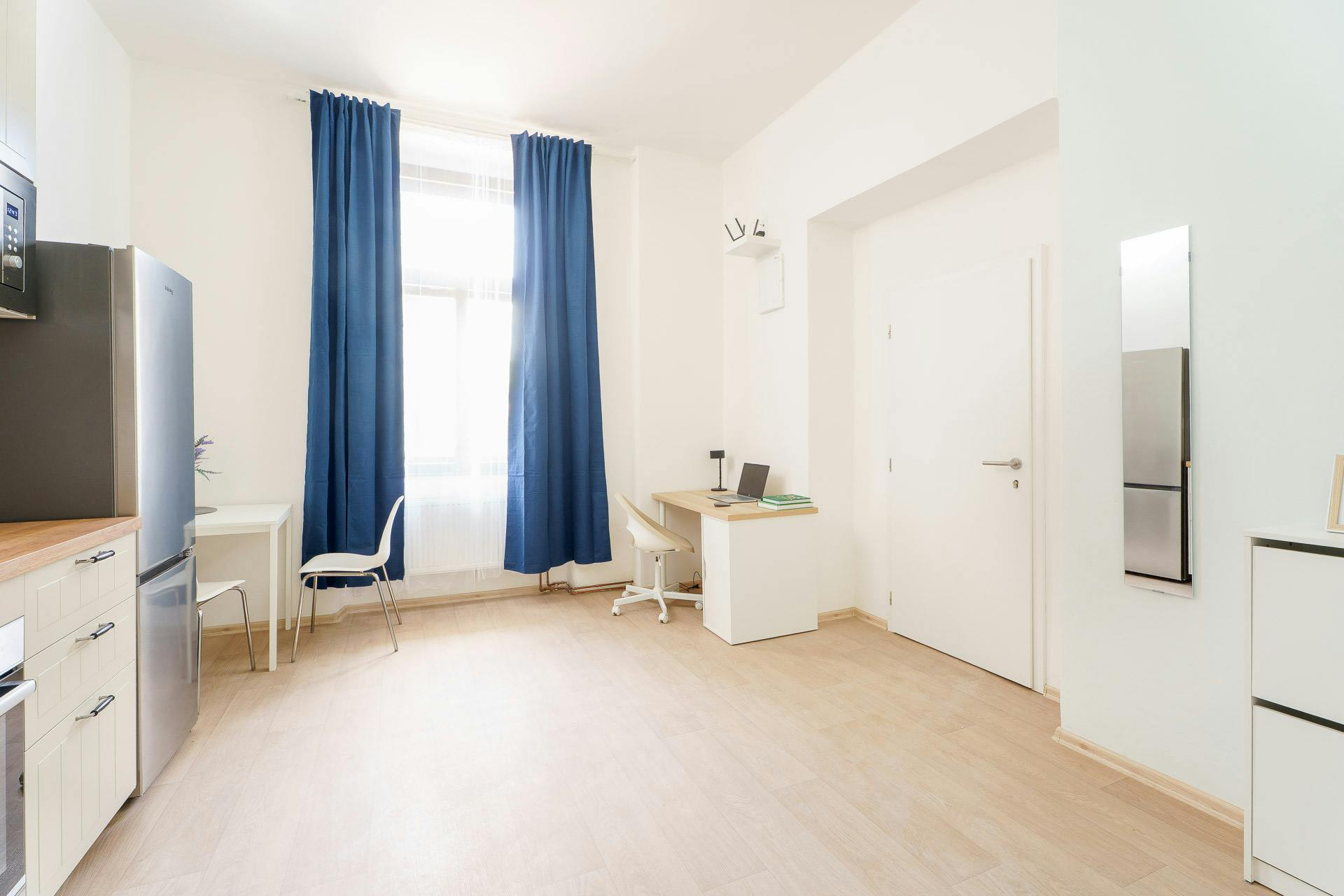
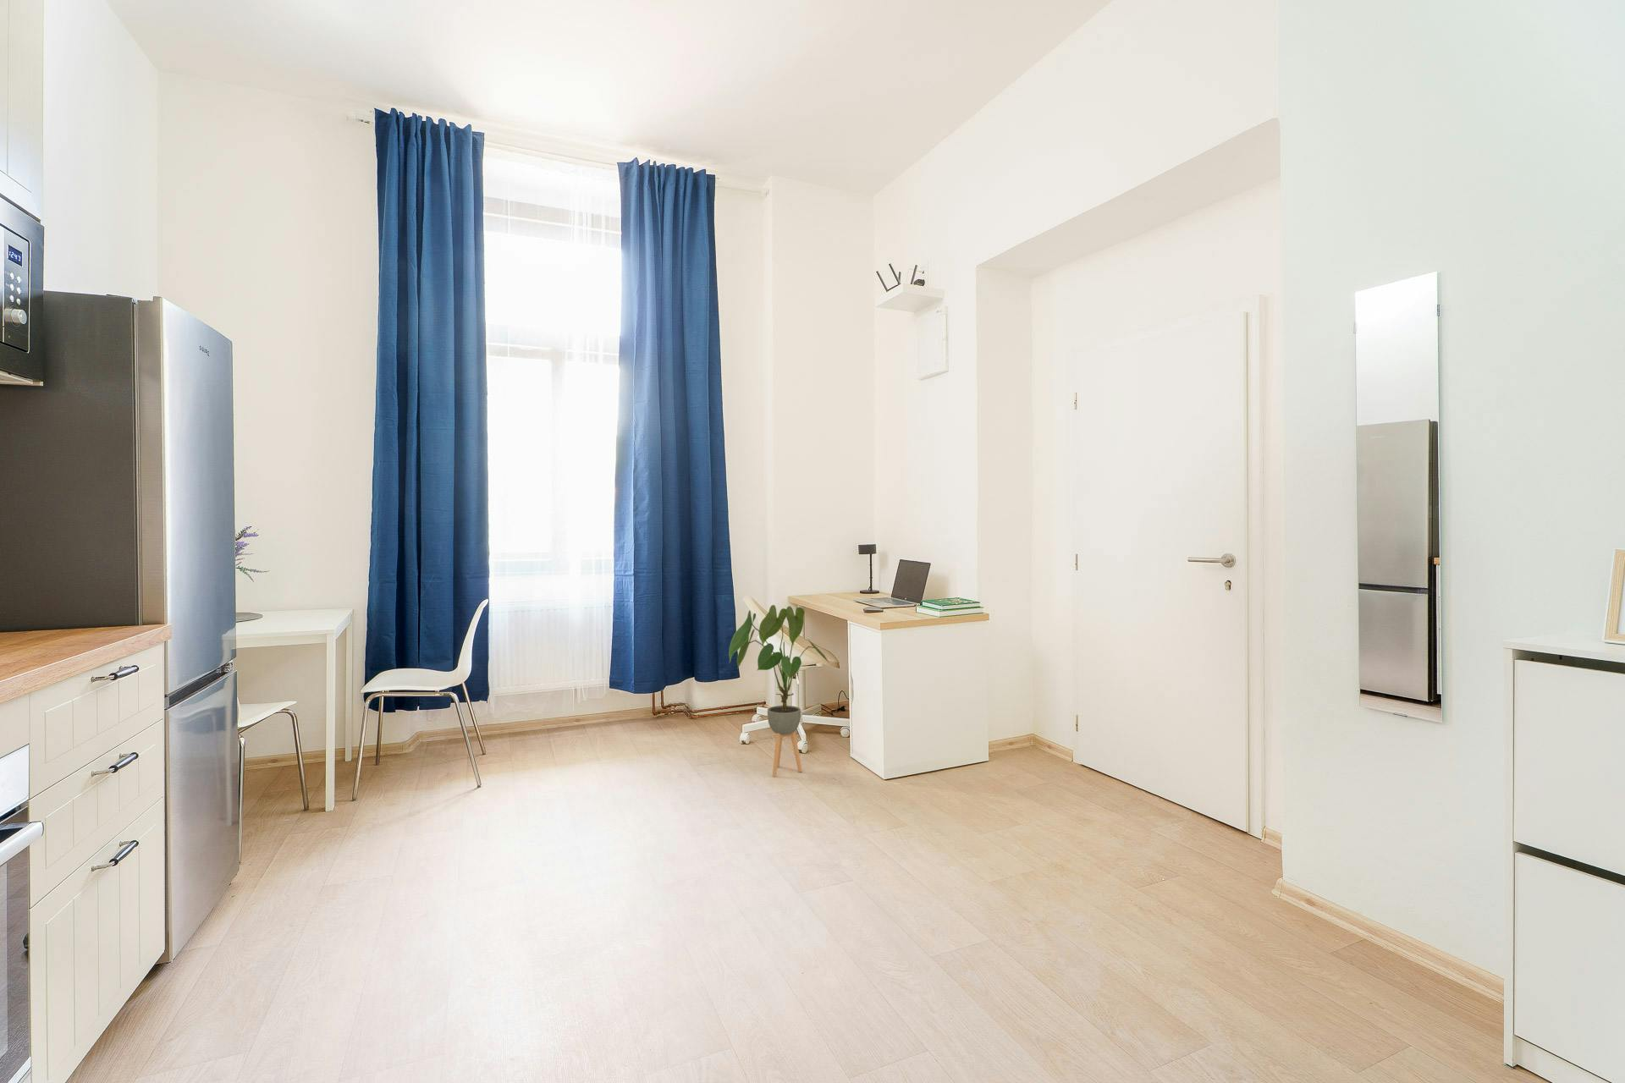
+ house plant [728,604,832,777]
